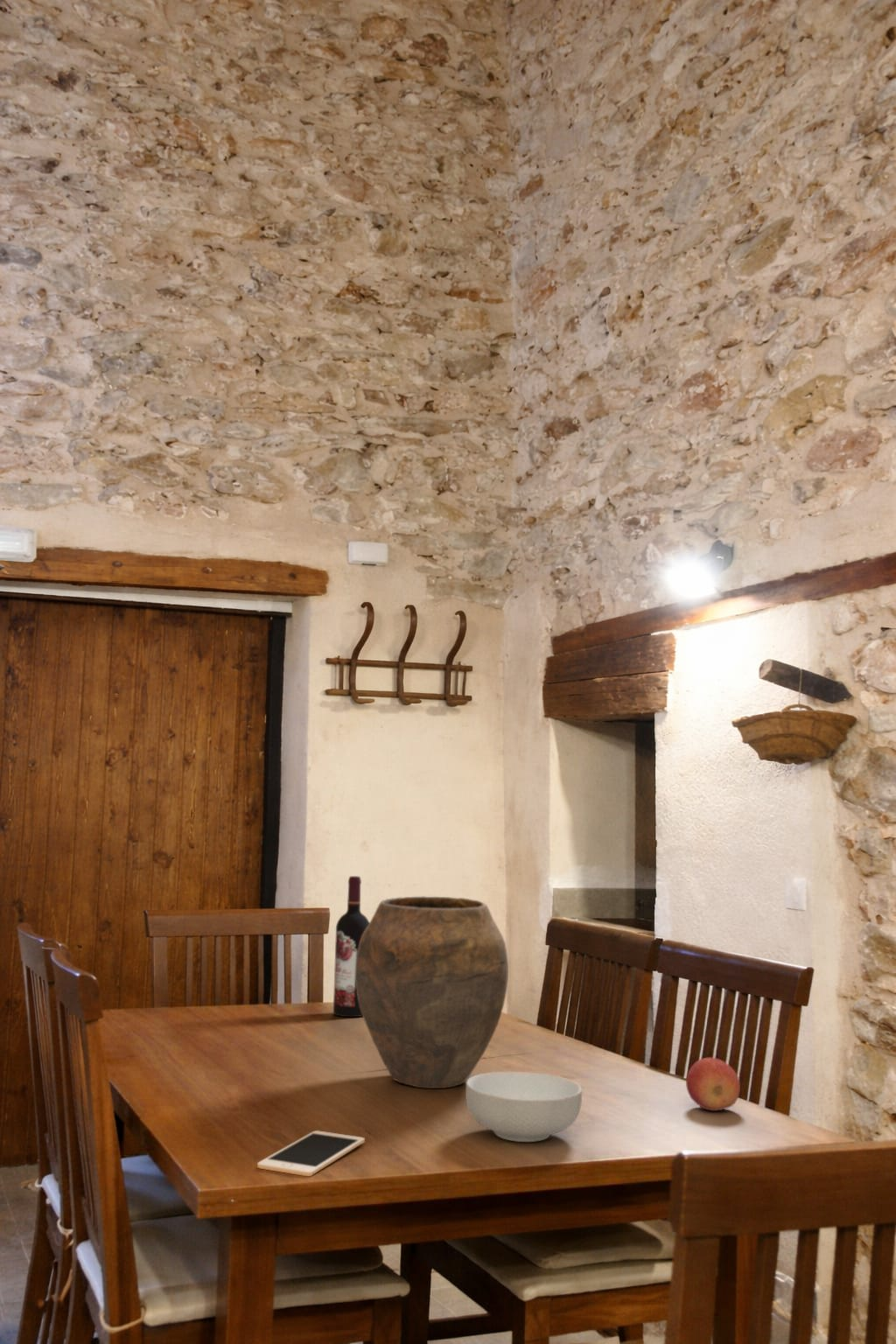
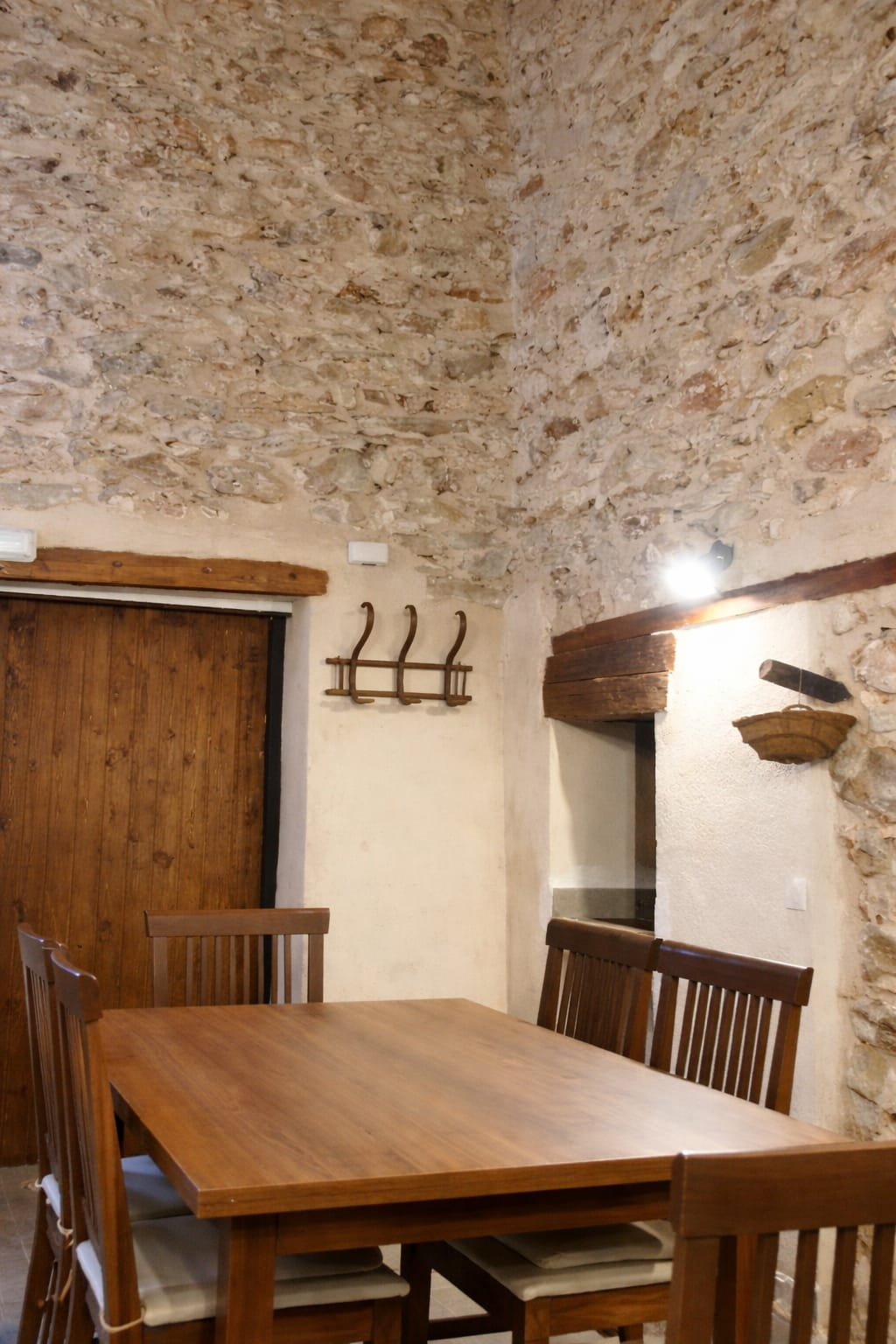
- cell phone [256,1130,366,1177]
- vase [355,895,509,1089]
- wine bottle [332,875,370,1018]
- apple [685,1057,741,1112]
- cereal bowl [465,1071,583,1143]
